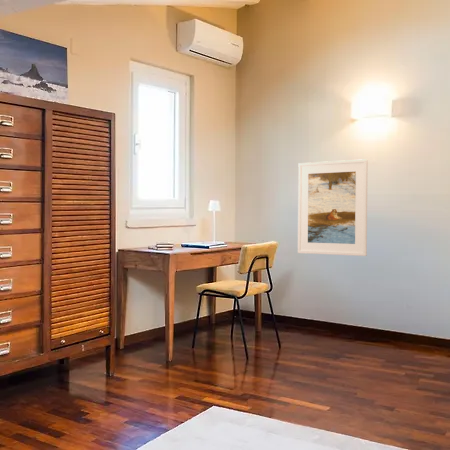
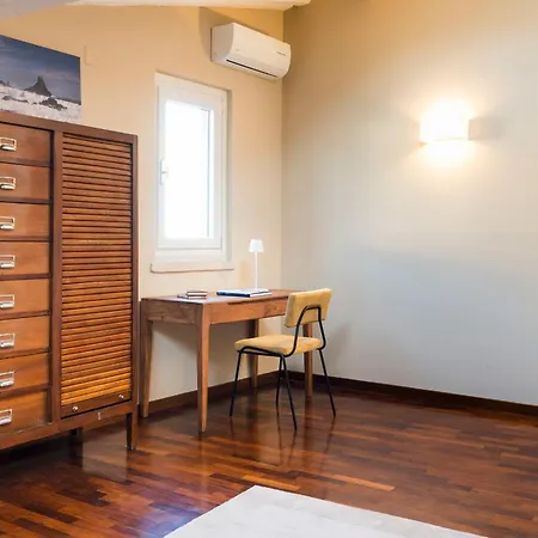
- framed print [297,158,369,257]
